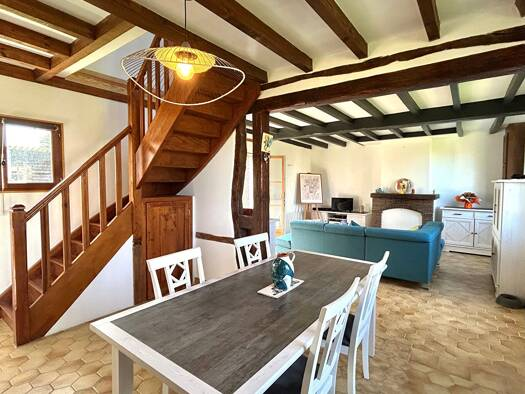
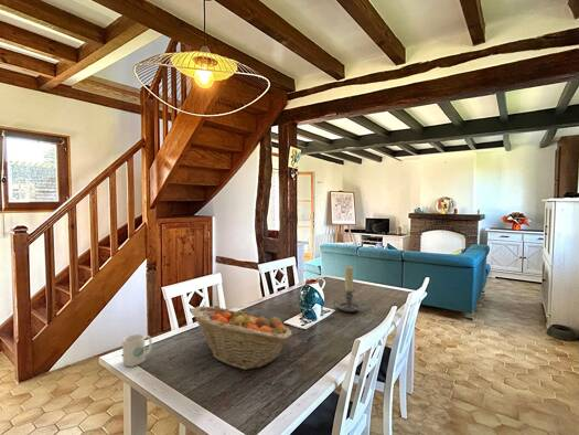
+ fruit basket [190,305,293,371]
+ mug [121,333,153,368]
+ candle holder [332,265,363,312]
